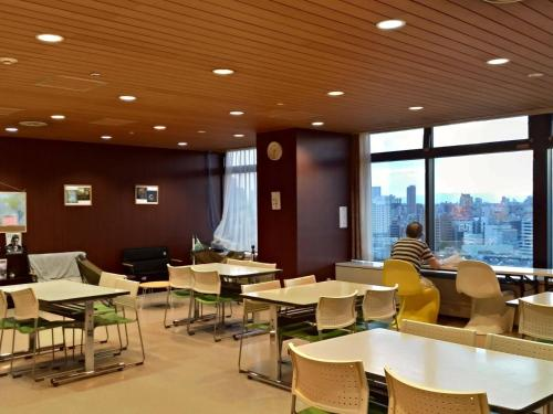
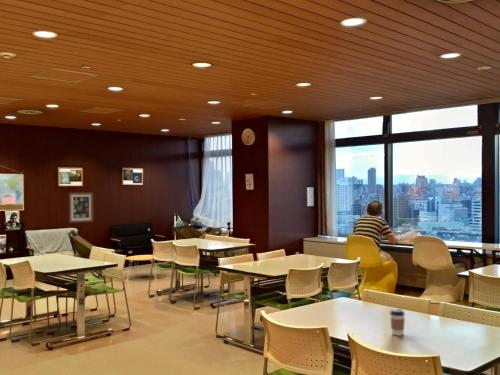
+ wall art [68,192,94,224]
+ coffee cup [388,308,406,337]
